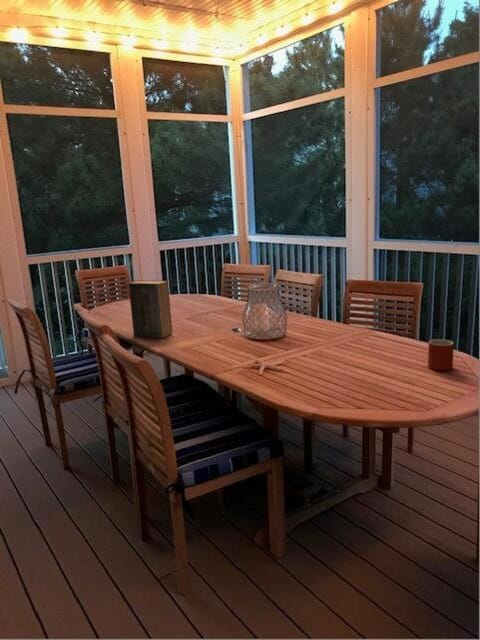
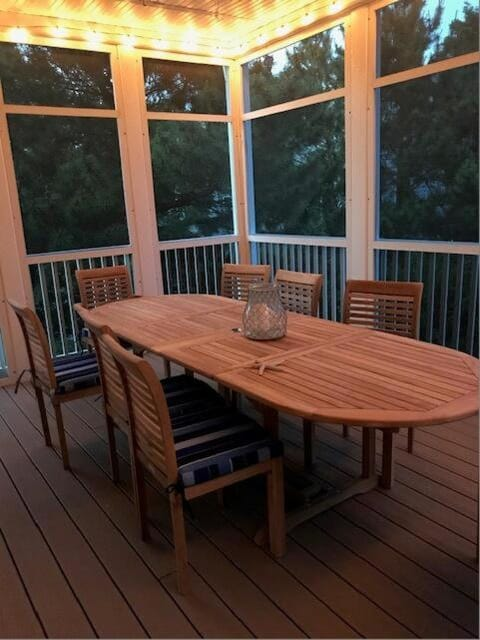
- mug [427,338,455,372]
- book [127,279,173,339]
